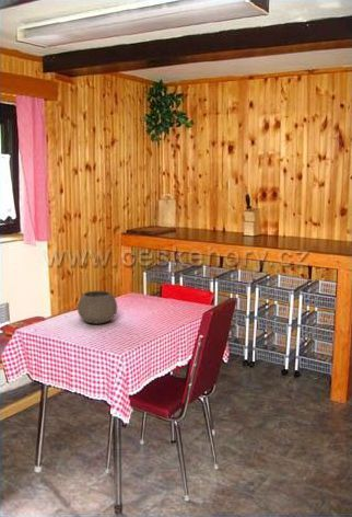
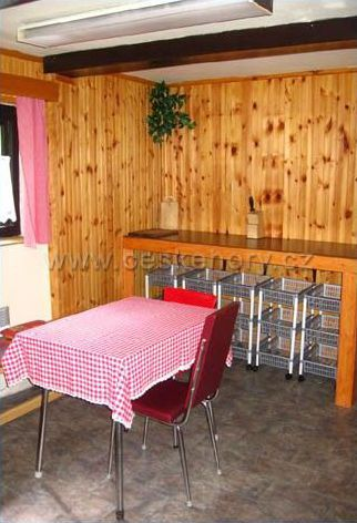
- bowl [77,289,118,325]
